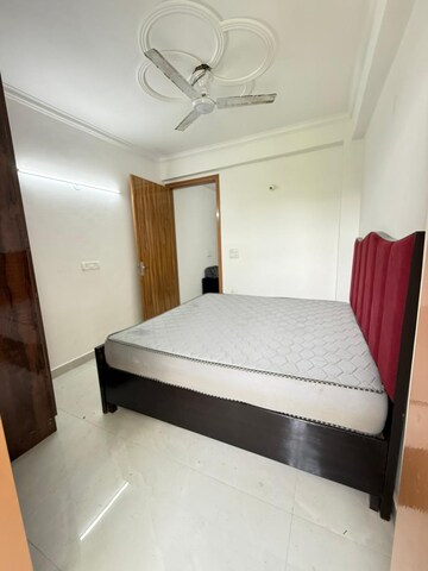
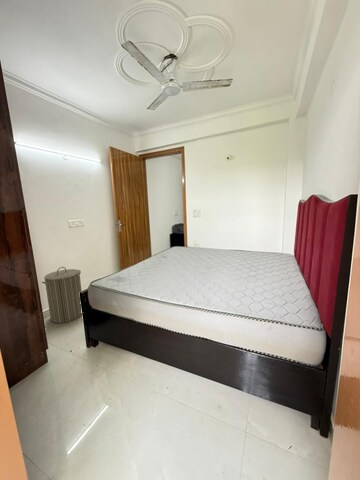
+ laundry hamper [41,266,83,324]
